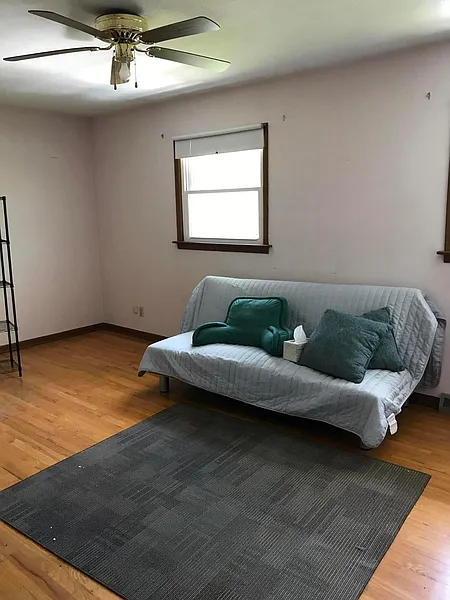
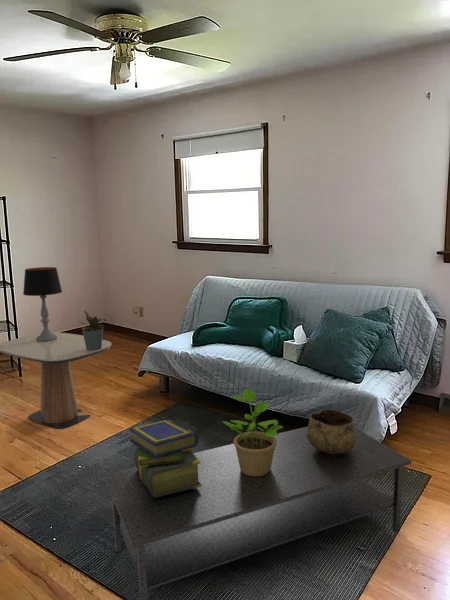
+ decorative bowl [307,408,356,454]
+ table lamp [22,266,63,342]
+ stack of books [128,419,202,498]
+ coffee table [103,426,412,600]
+ potted plant [221,387,284,476]
+ side table [0,331,112,430]
+ potted plant [76,310,107,351]
